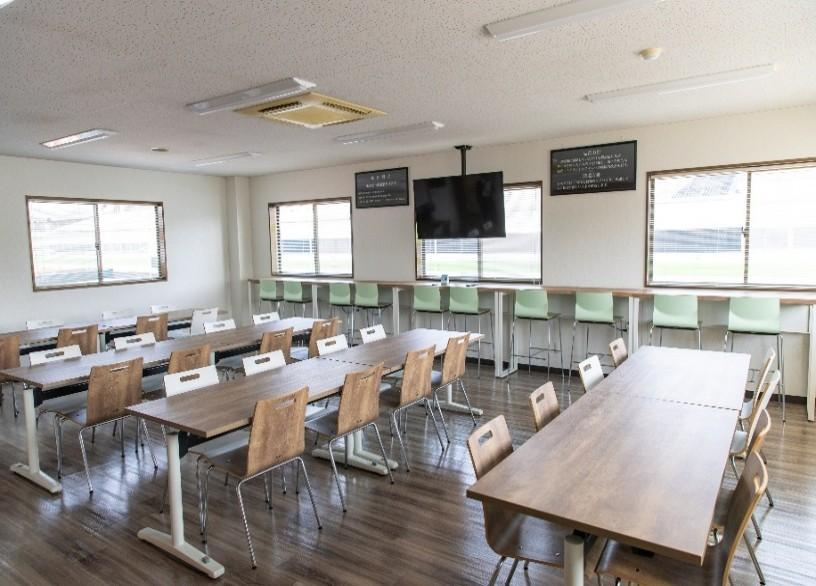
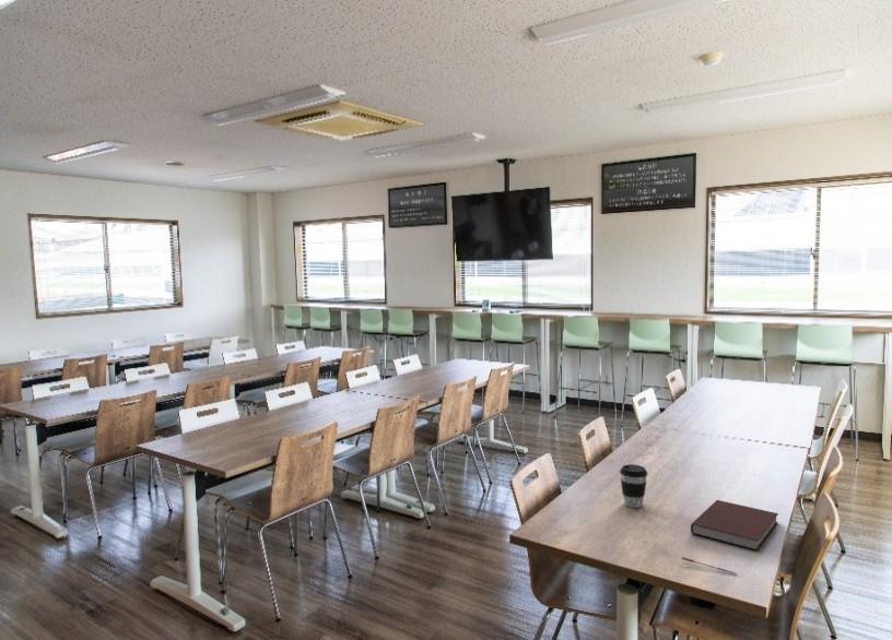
+ coffee cup [619,463,648,509]
+ pen [681,556,738,576]
+ notebook [690,499,779,552]
